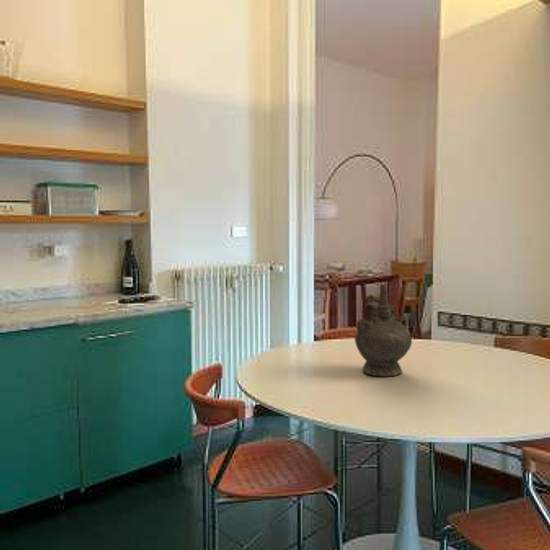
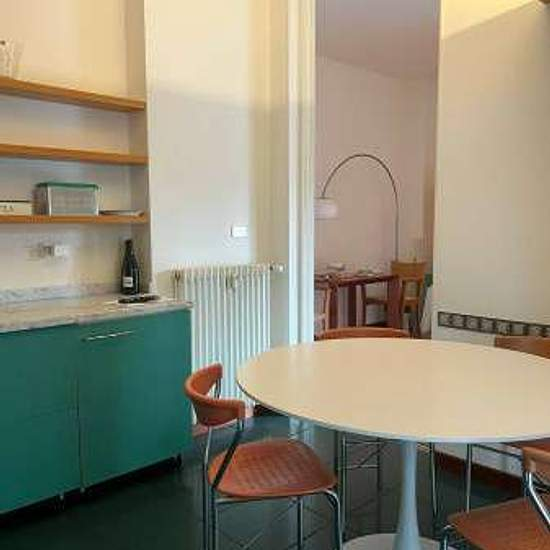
- ceremonial vessel [354,283,413,378]
